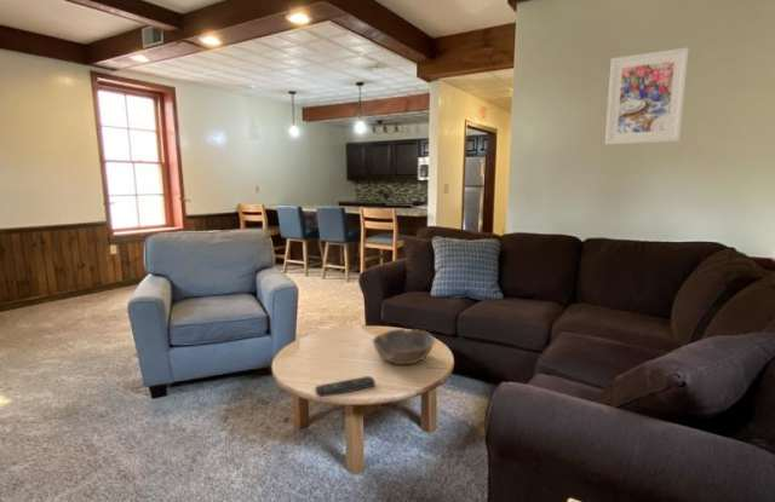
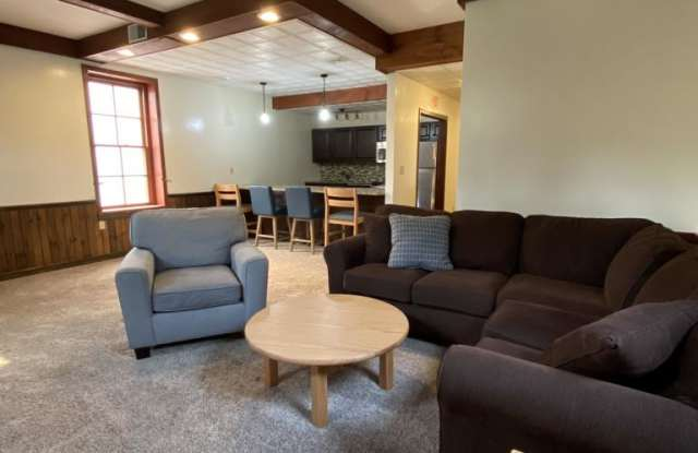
- remote control [314,375,377,398]
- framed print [604,46,690,146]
- bowl [371,328,436,365]
